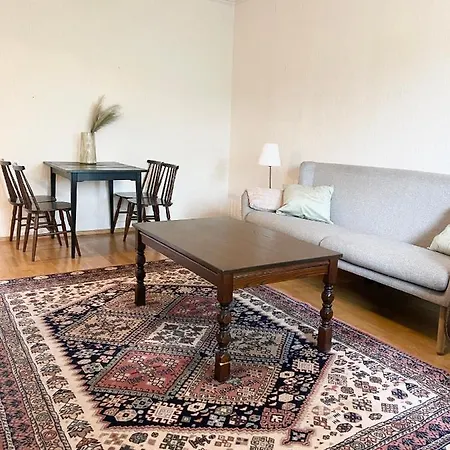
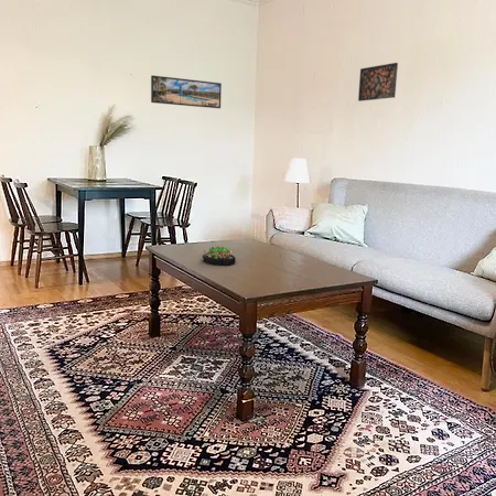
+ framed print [357,62,399,103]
+ succulent plant [202,246,237,266]
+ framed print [150,74,223,109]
